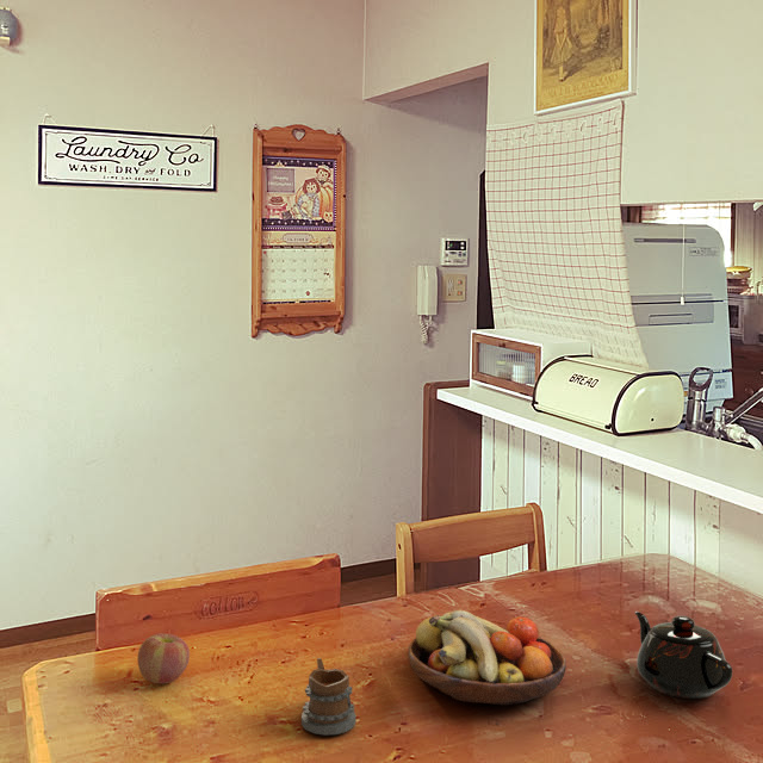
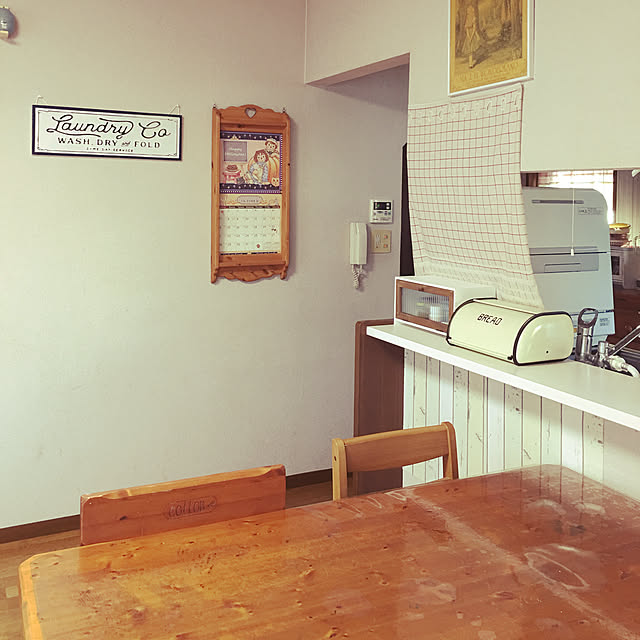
- mug [300,657,356,736]
- fruit bowl [407,609,567,707]
- teapot [633,610,733,700]
- apple [136,632,191,684]
